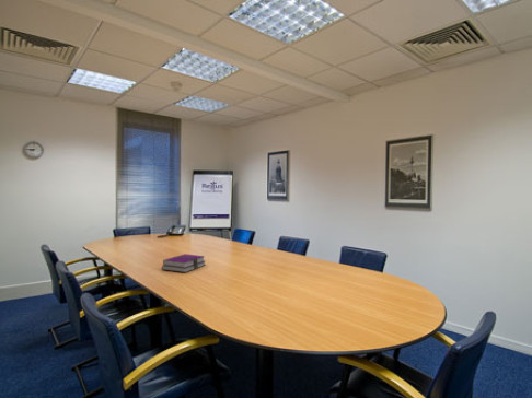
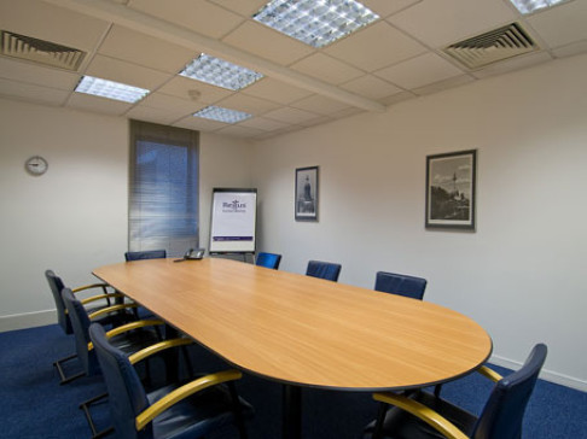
- notebook [161,253,206,273]
